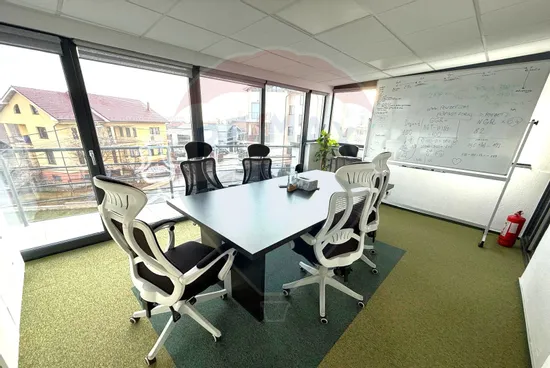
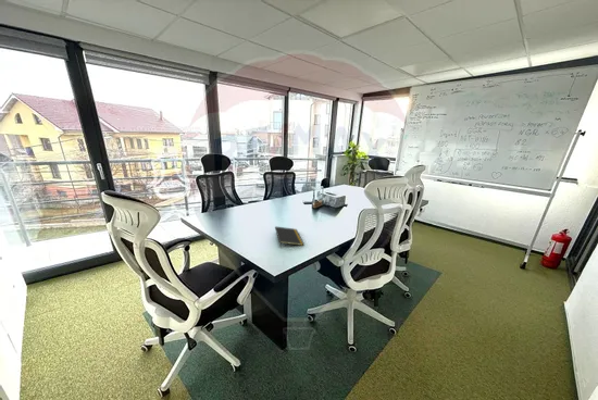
+ notepad [274,225,304,249]
